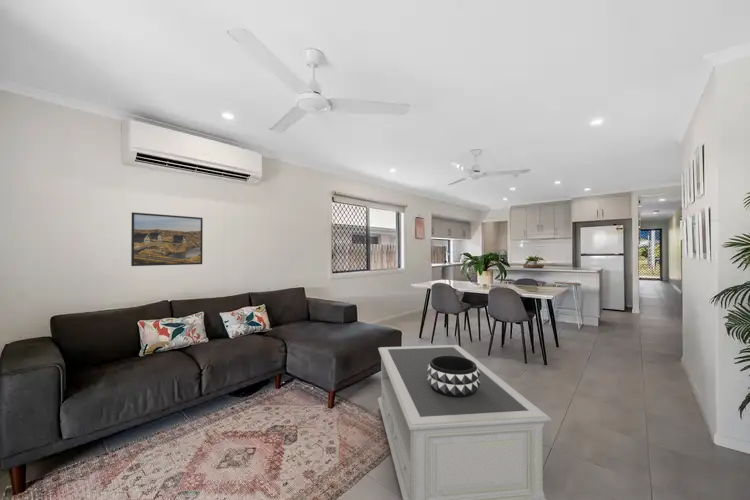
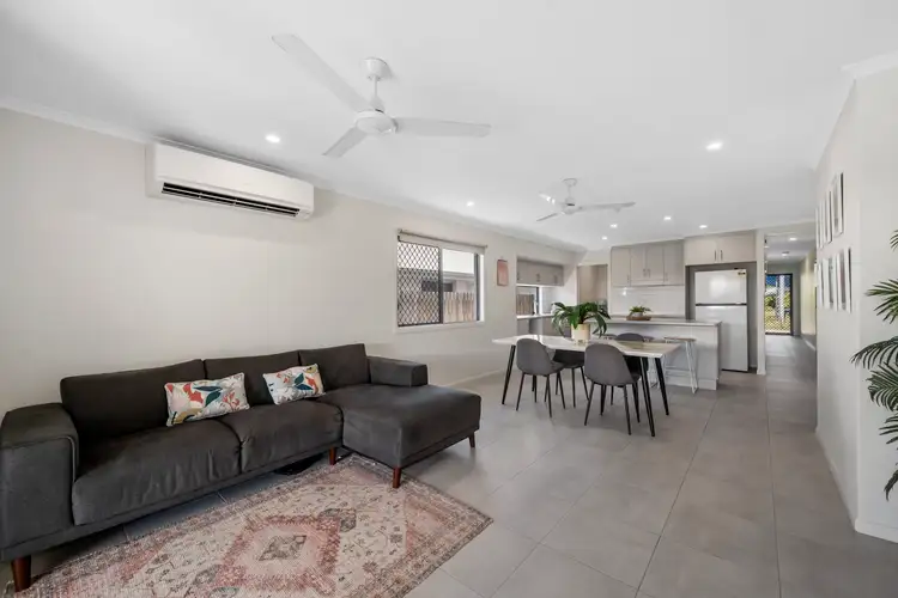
- decorative bowl [427,356,480,398]
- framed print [130,211,204,267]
- coffee table [377,344,552,500]
